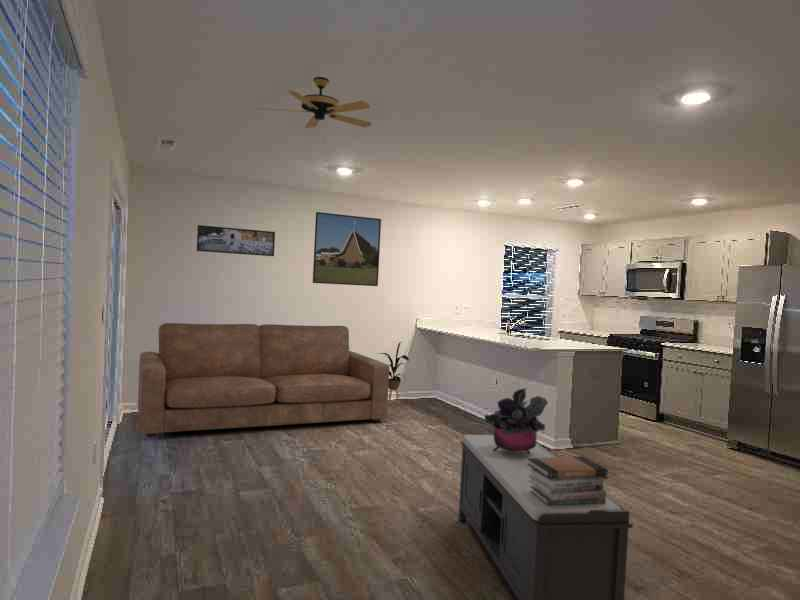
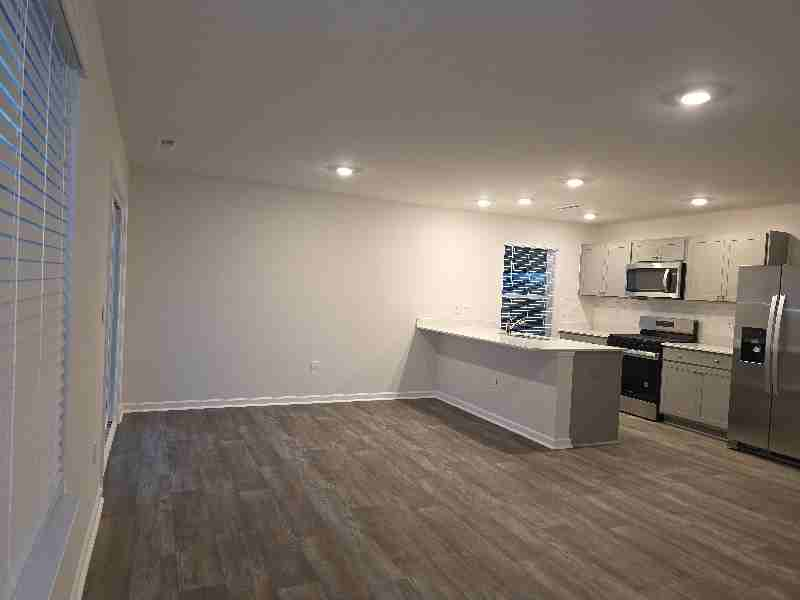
- bench [457,434,634,600]
- ceiling fan [258,76,373,141]
- sofa [137,322,390,438]
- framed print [196,224,276,257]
- potted plant [483,387,549,454]
- house plant [376,341,410,407]
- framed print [312,211,382,287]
- book stack [527,455,609,506]
